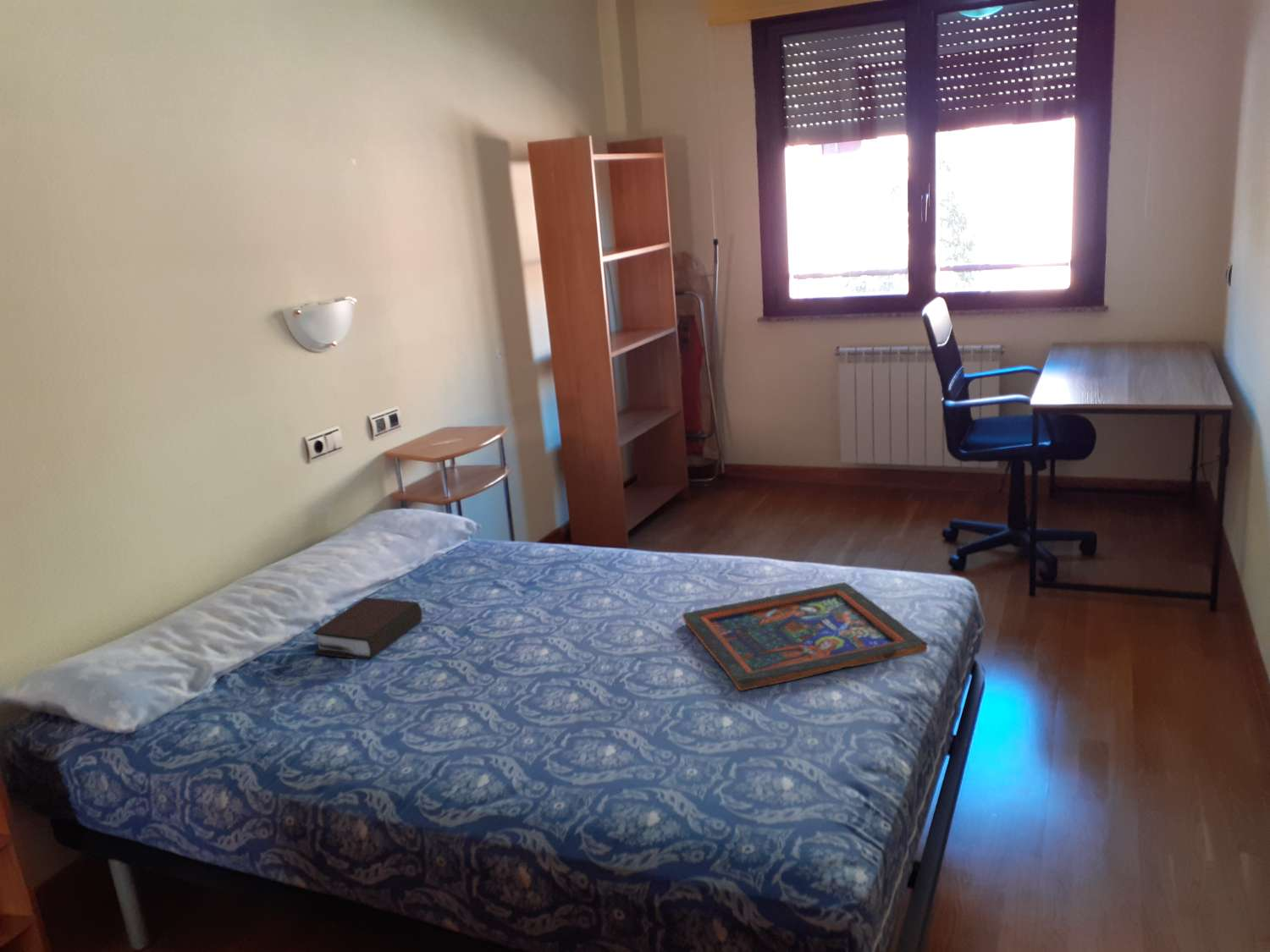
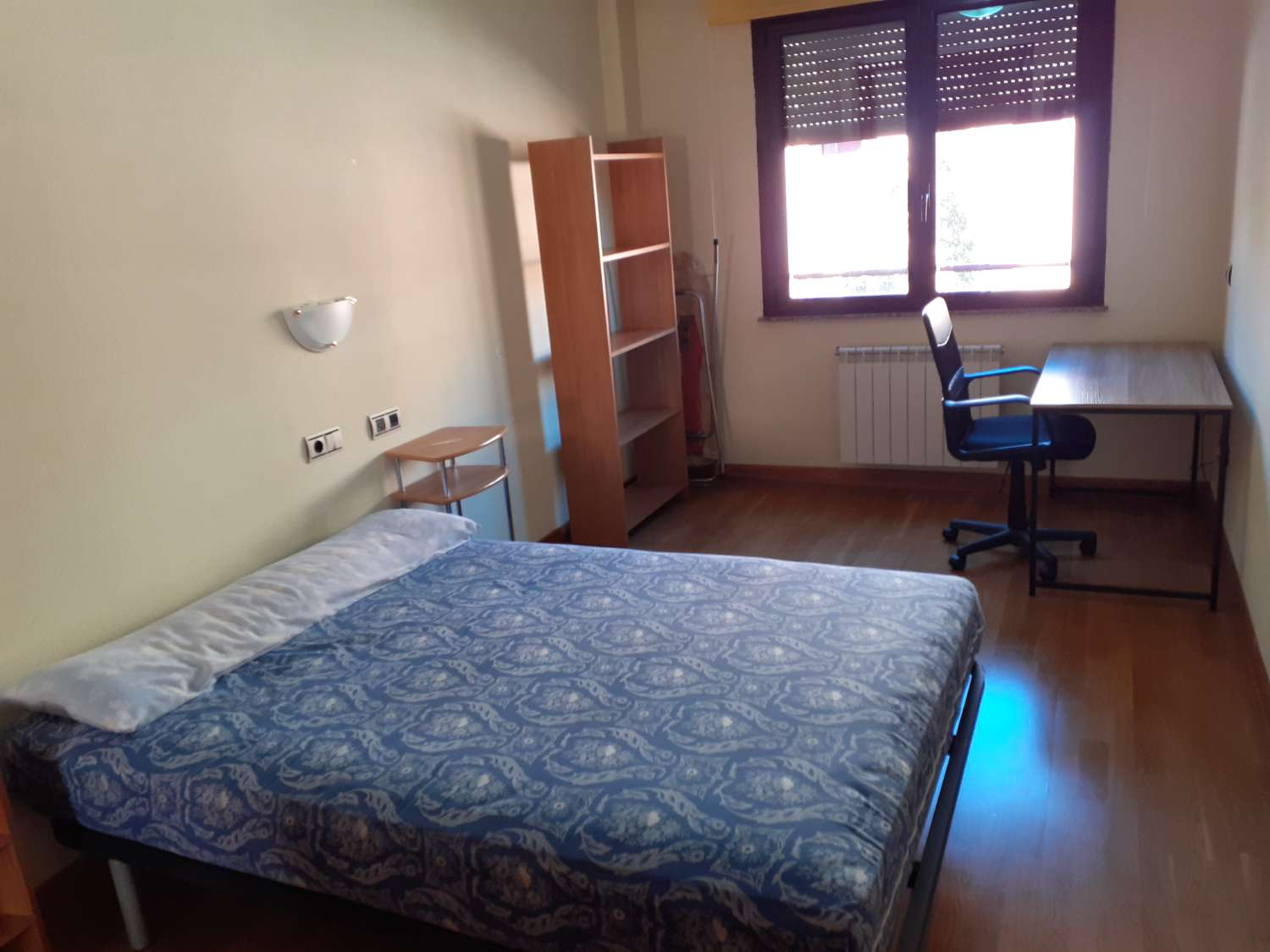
- religious icon [682,581,929,692]
- bible [312,597,422,661]
